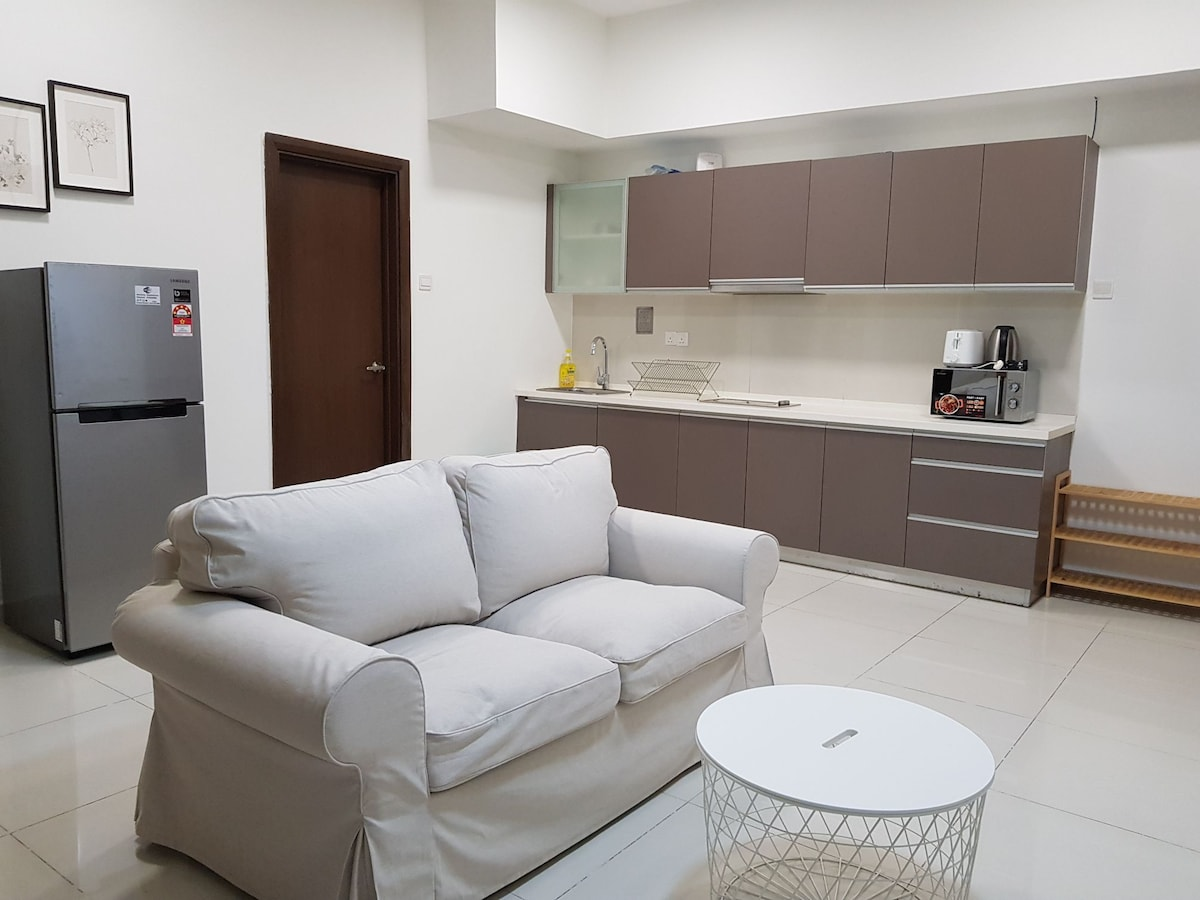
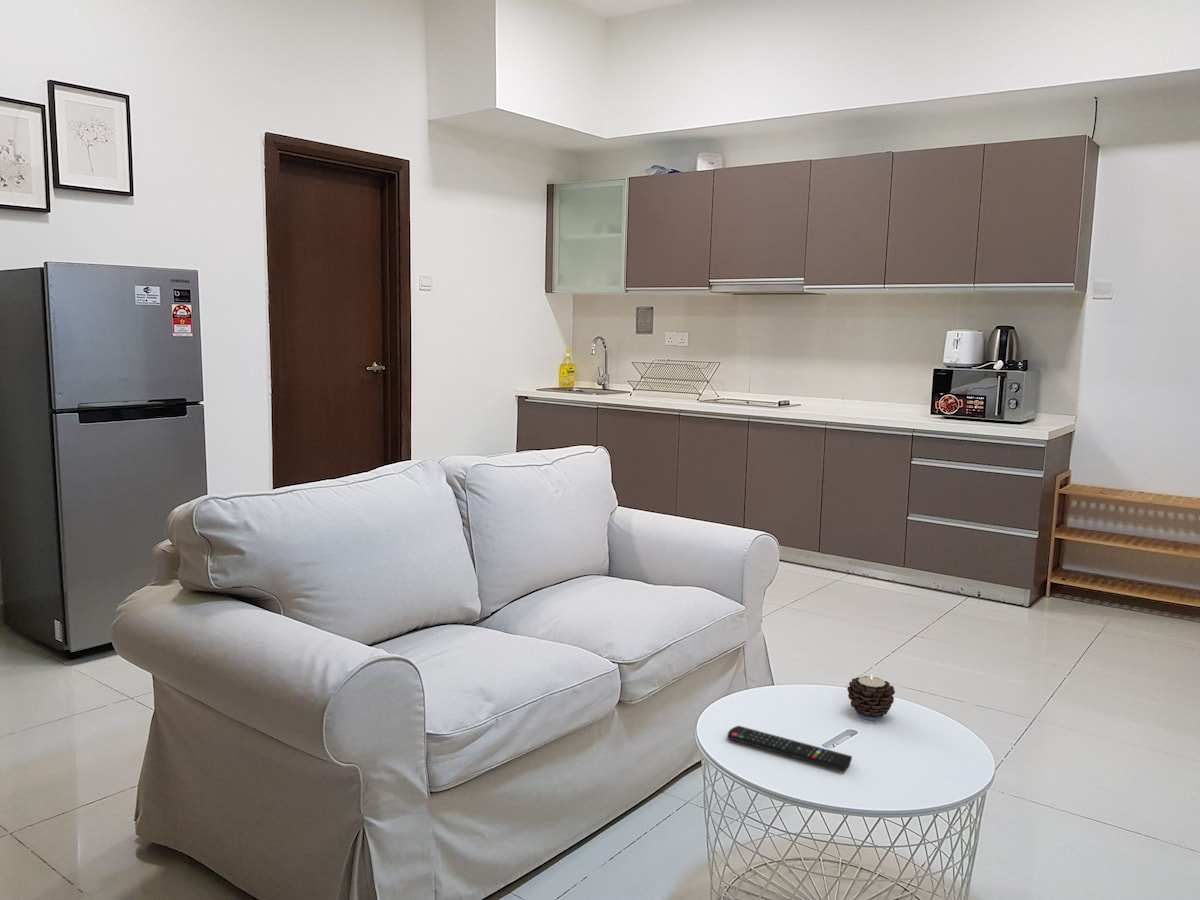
+ remote control [726,725,853,772]
+ candle [846,673,896,721]
